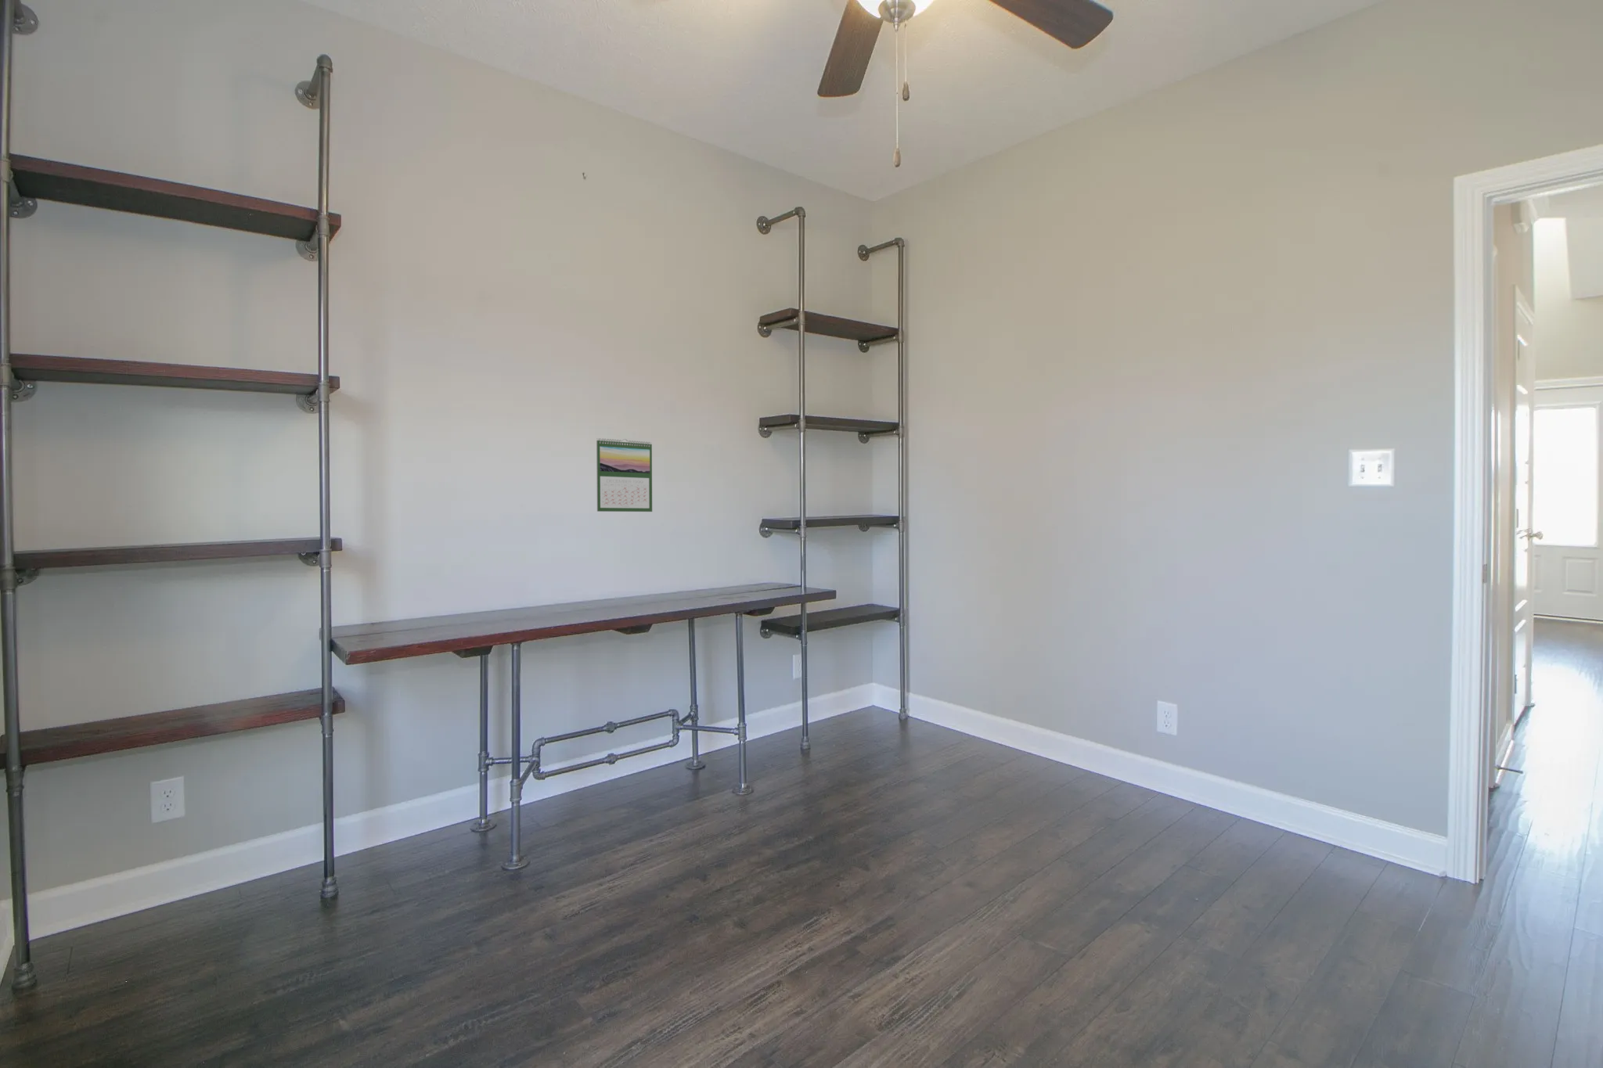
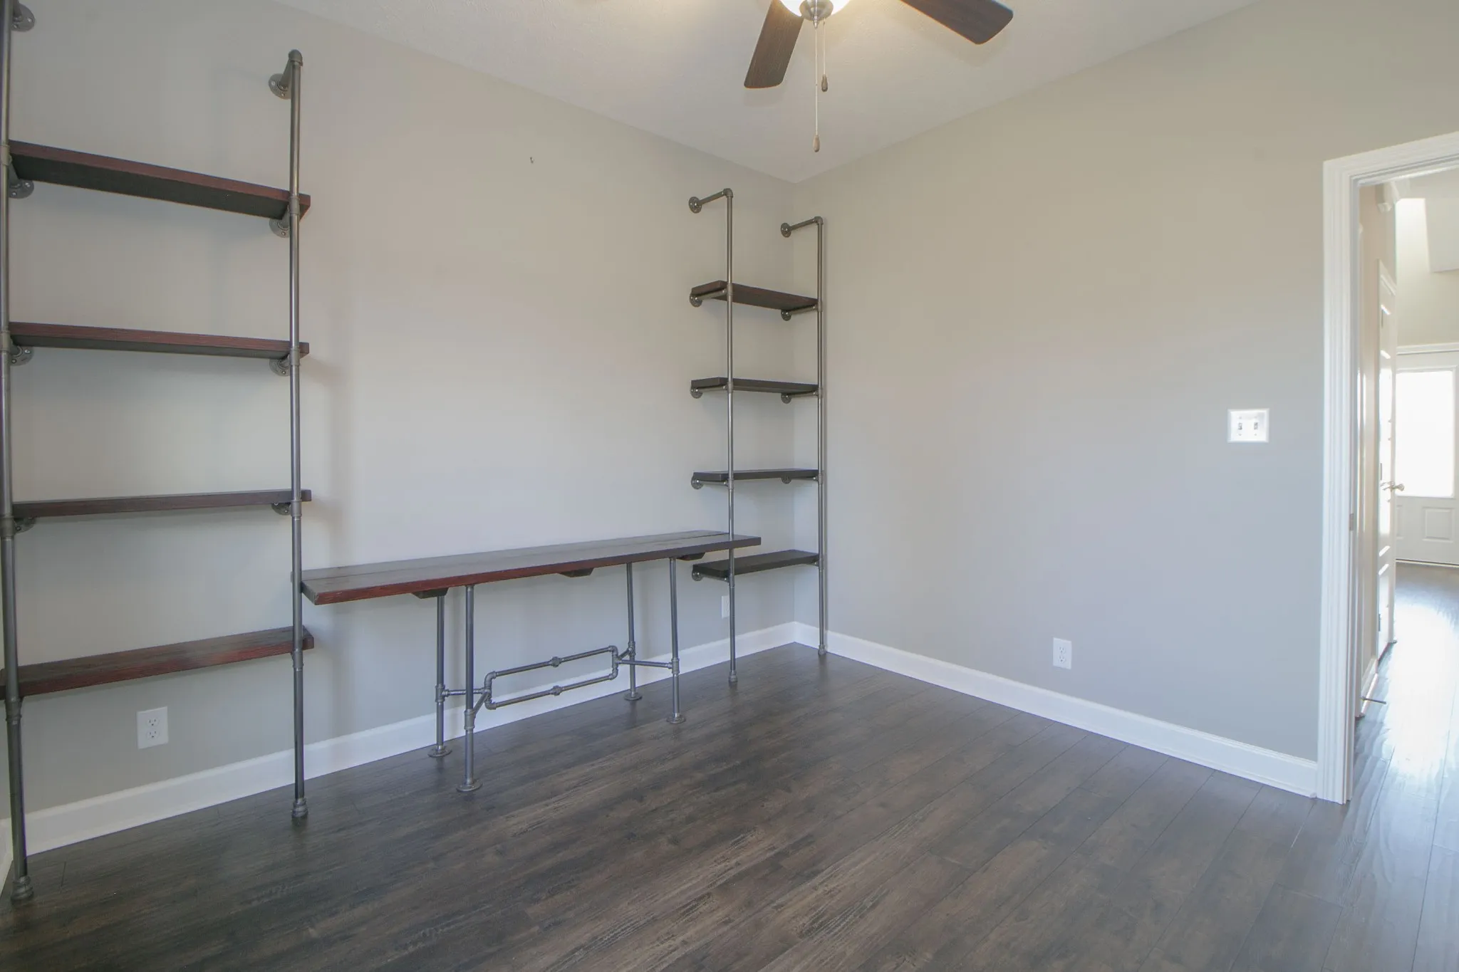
- calendar [596,437,653,513]
